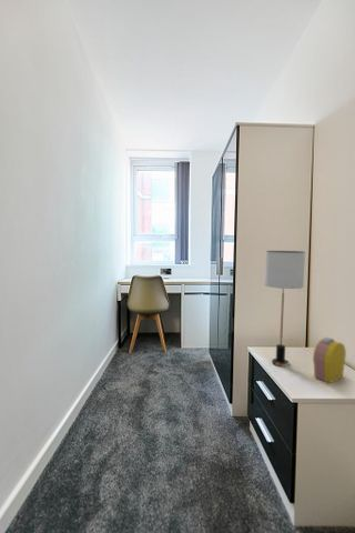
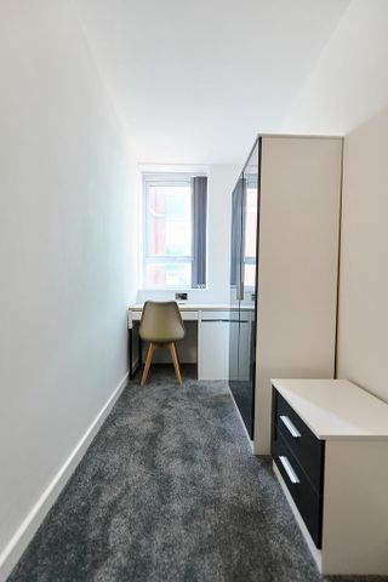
- table lamp [263,250,306,368]
- alarm clock [312,336,347,384]
